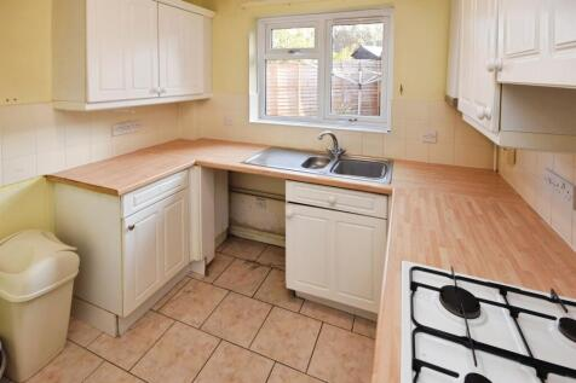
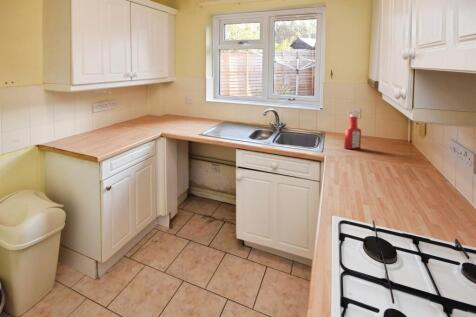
+ soap bottle [343,113,362,150]
